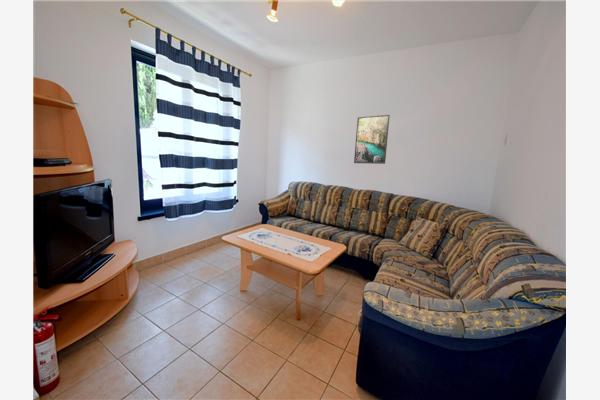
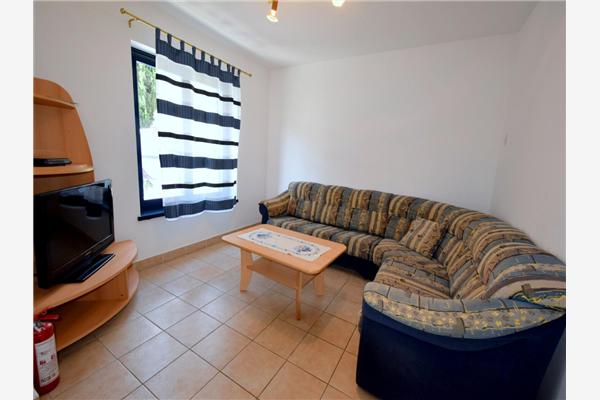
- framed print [353,114,391,165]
